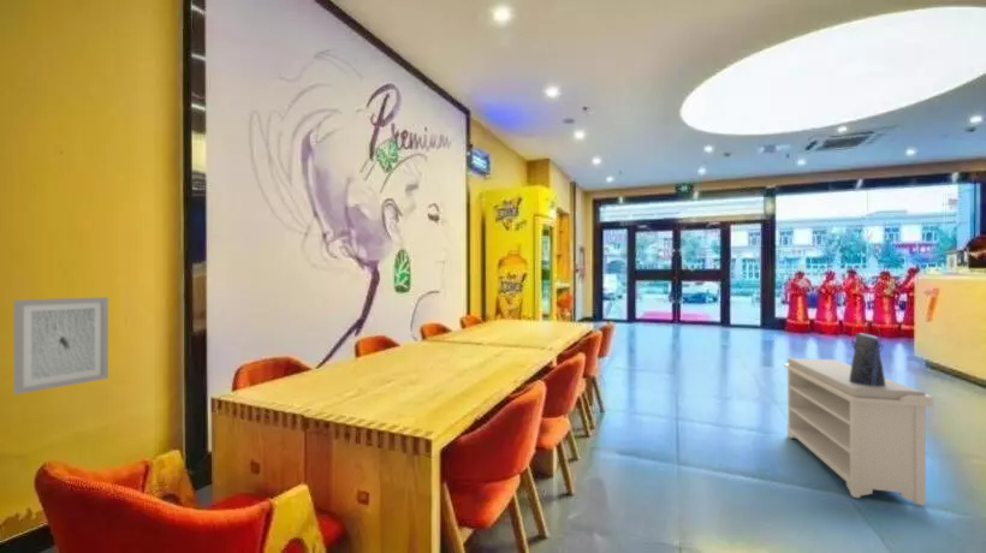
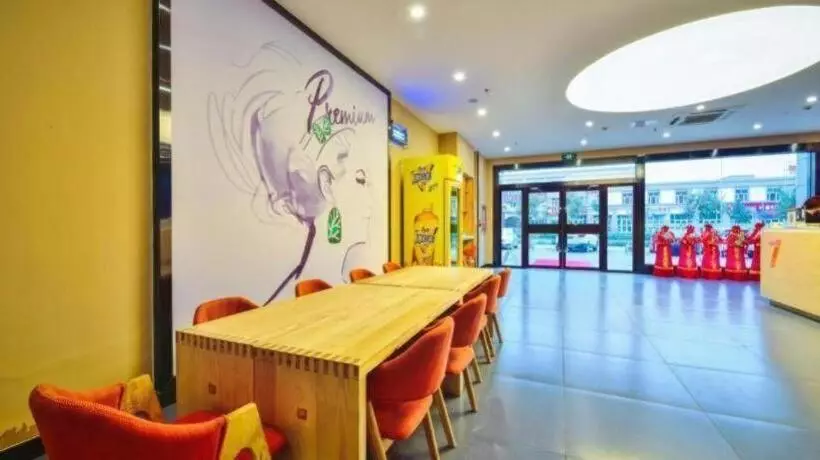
- shopping bag [849,320,885,386]
- bench [783,357,934,506]
- wall art [12,296,109,396]
